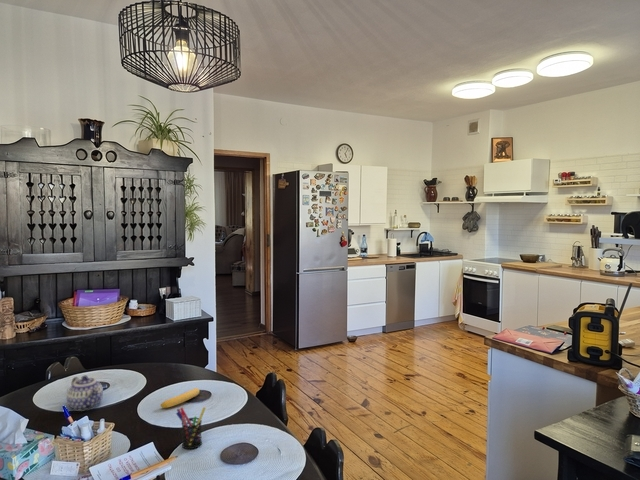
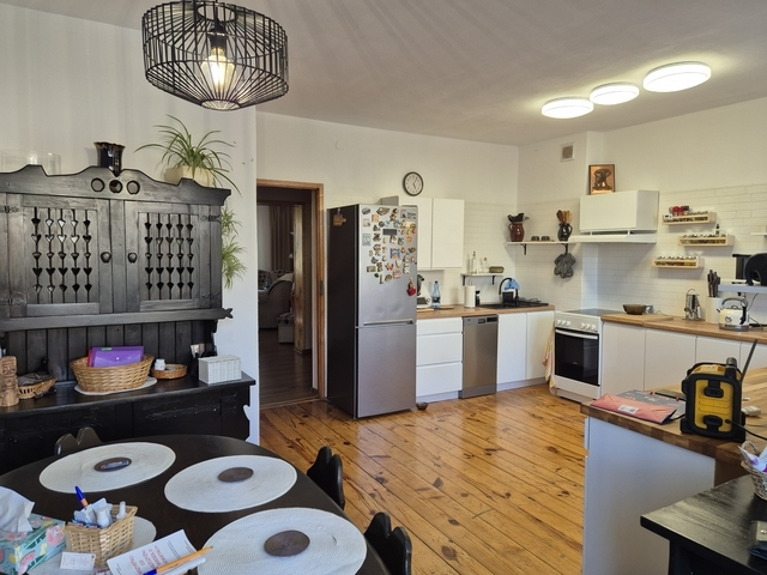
- pen holder [175,406,206,450]
- teapot [66,375,104,412]
- banana [160,387,200,409]
